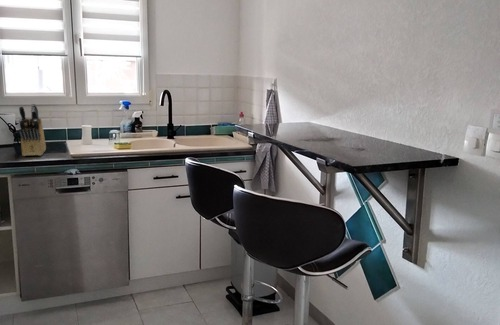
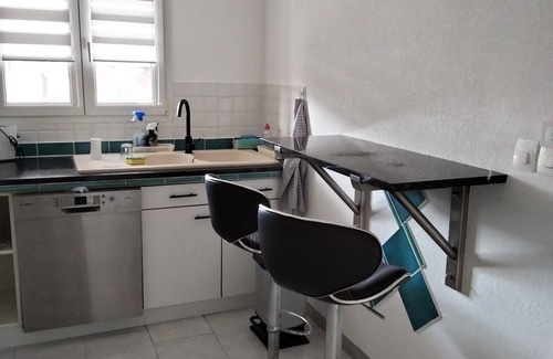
- knife block [18,103,47,157]
